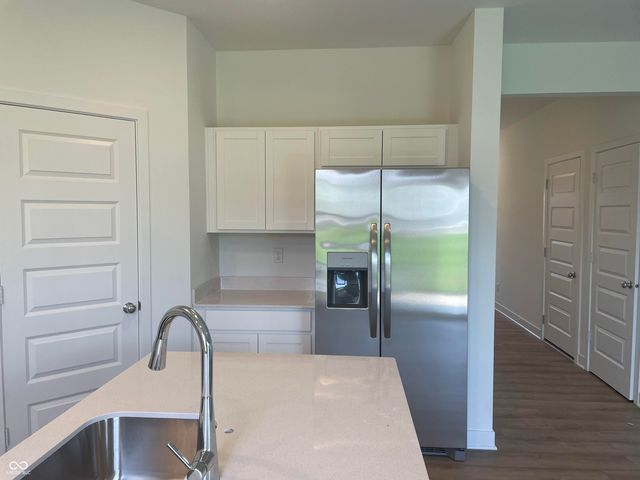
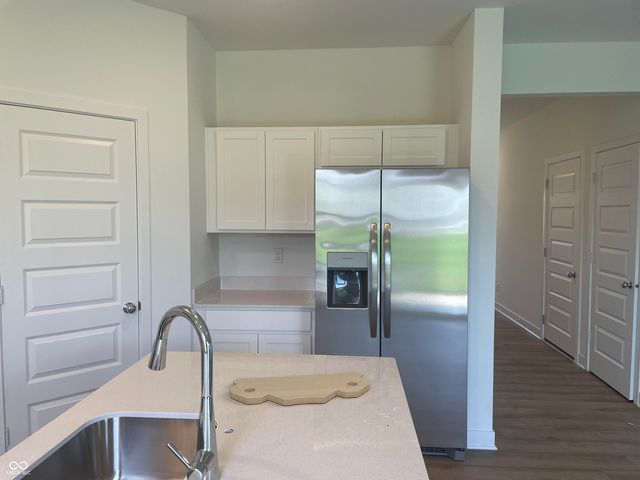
+ cutting board [230,371,371,406]
